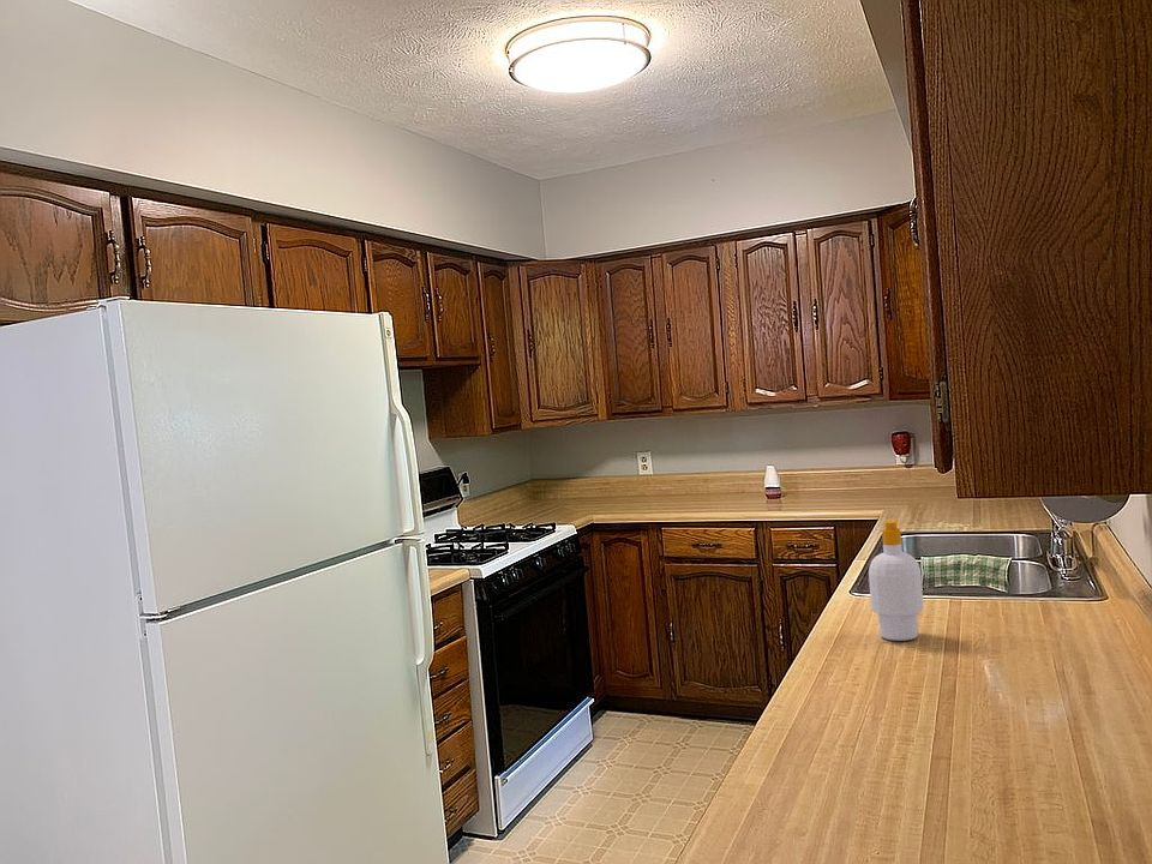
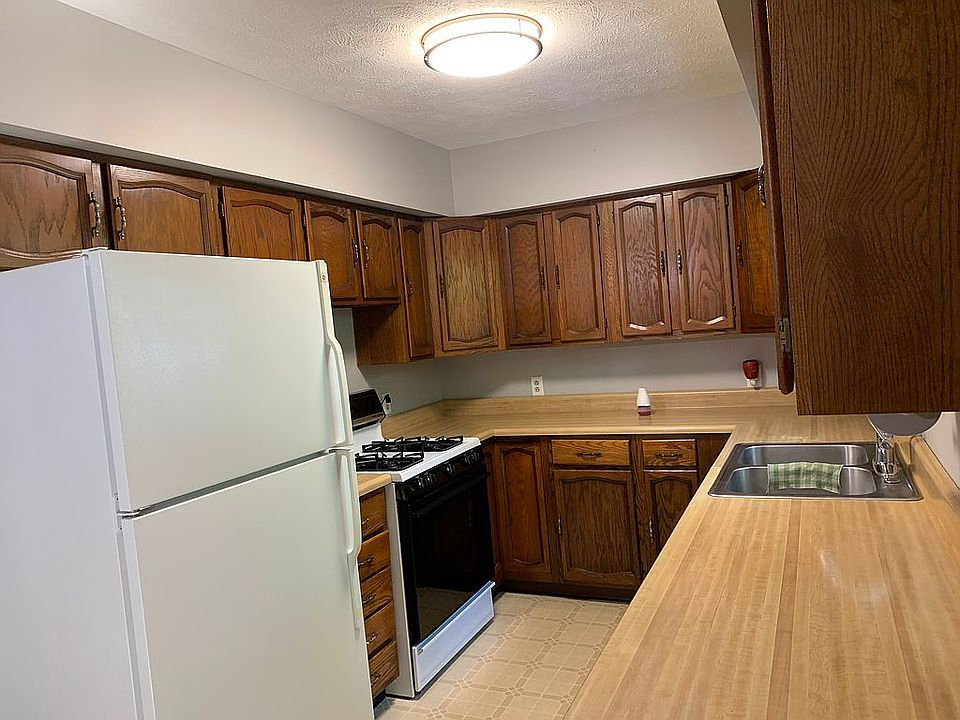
- soap bottle [868,518,925,642]
